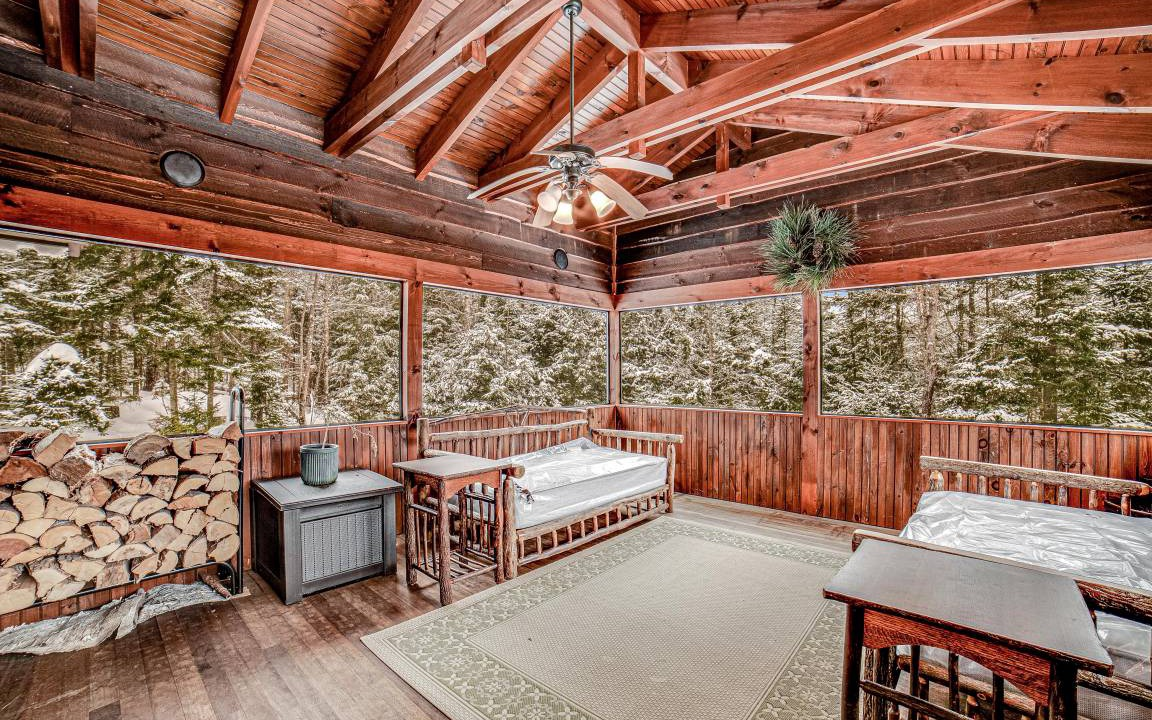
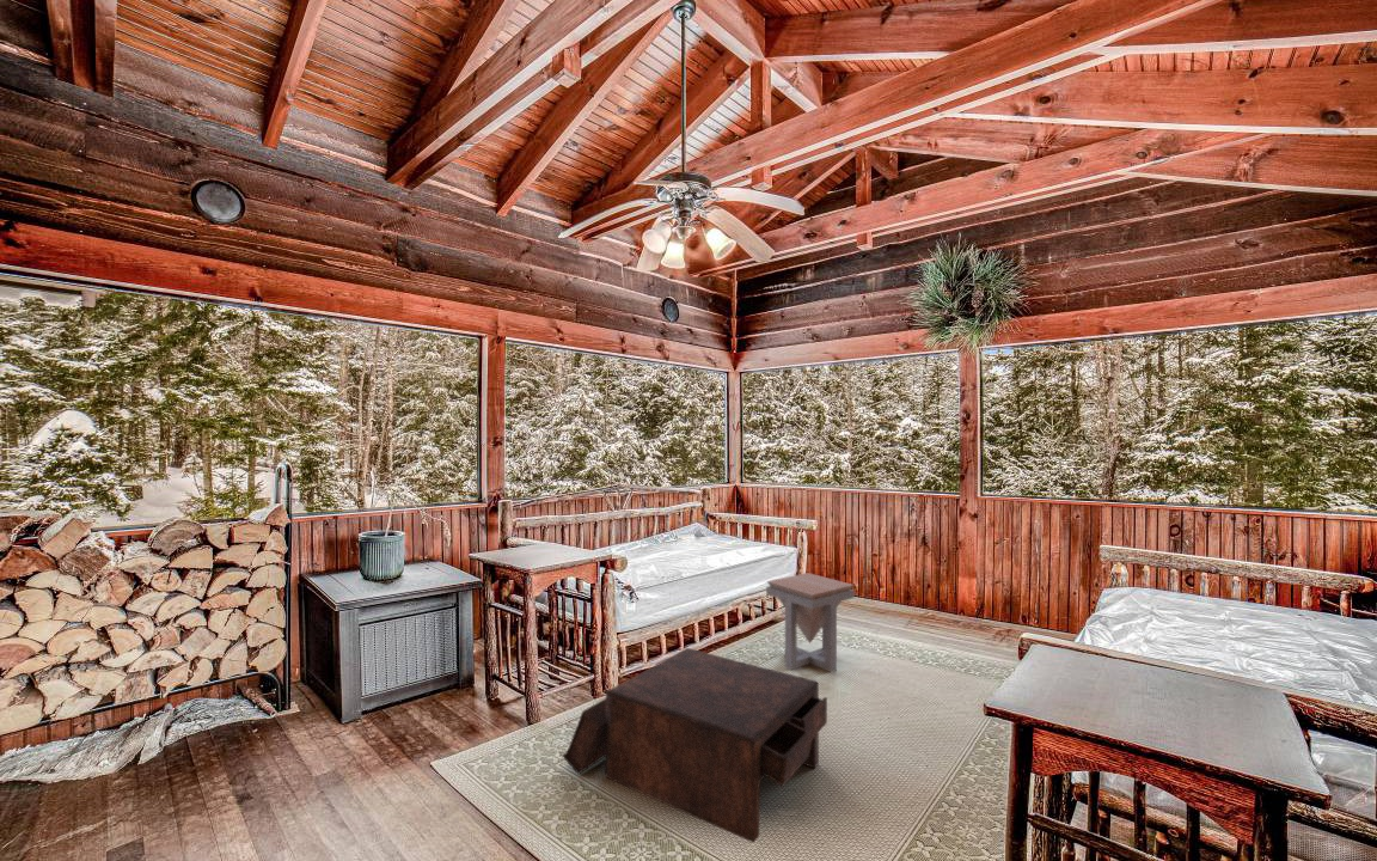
+ side table [765,572,856,673]
+ coffee table [562,647,828,844]
